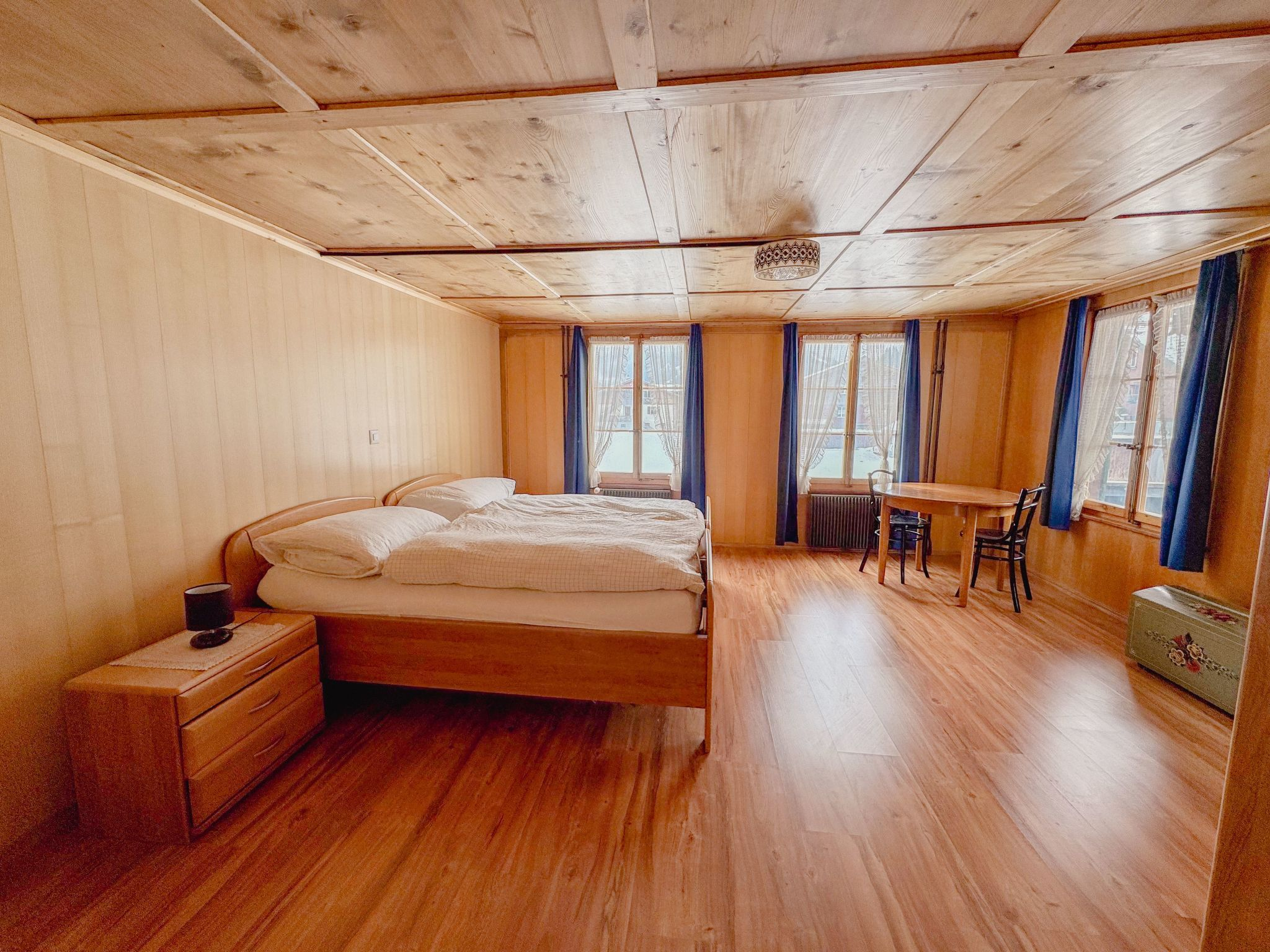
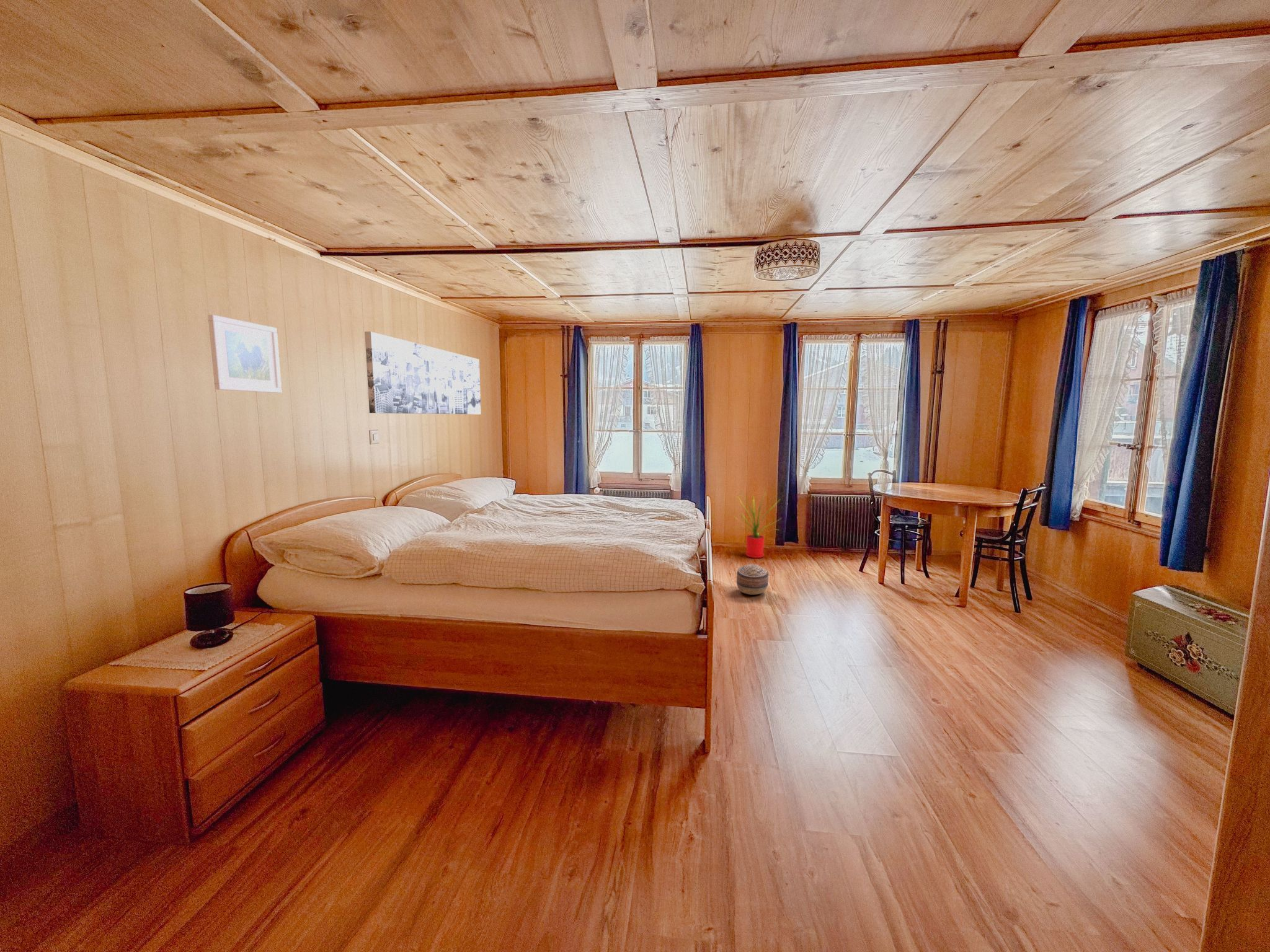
+ house plant [732,490,783,558]
+ basket [736,563,769,596]
+ wall art [364,331,481,415]
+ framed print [207,314,282,394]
